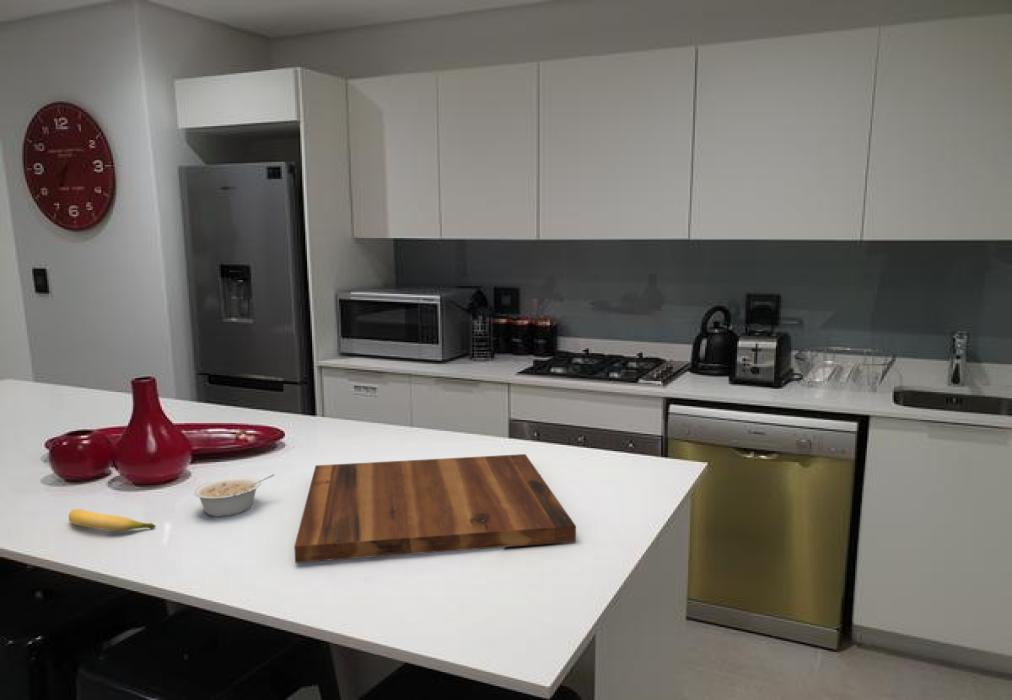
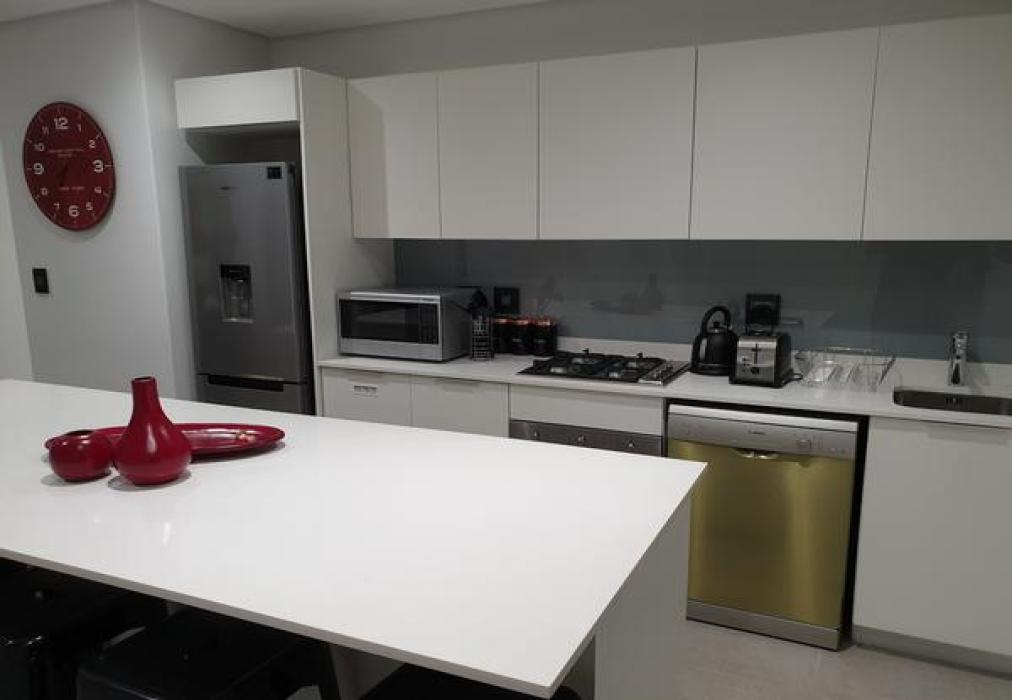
- legume [192,473,275,517]
- banana [68,508,157,532]
- cutting board [293,453,577,564]
